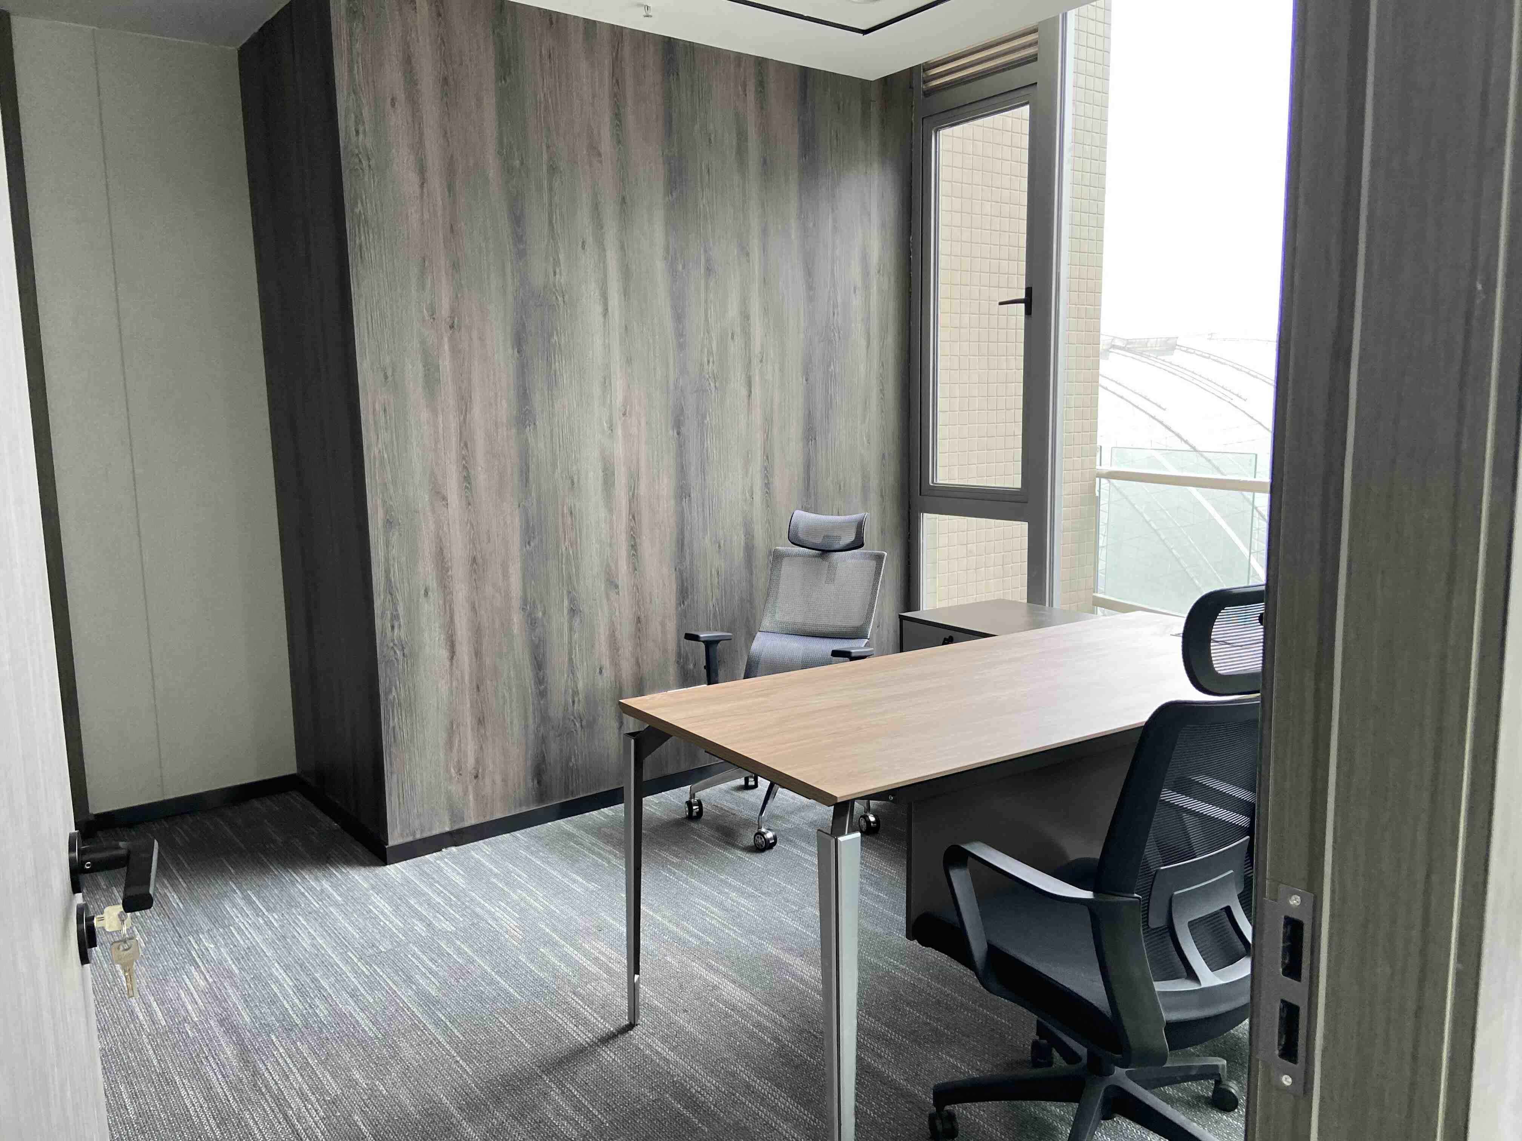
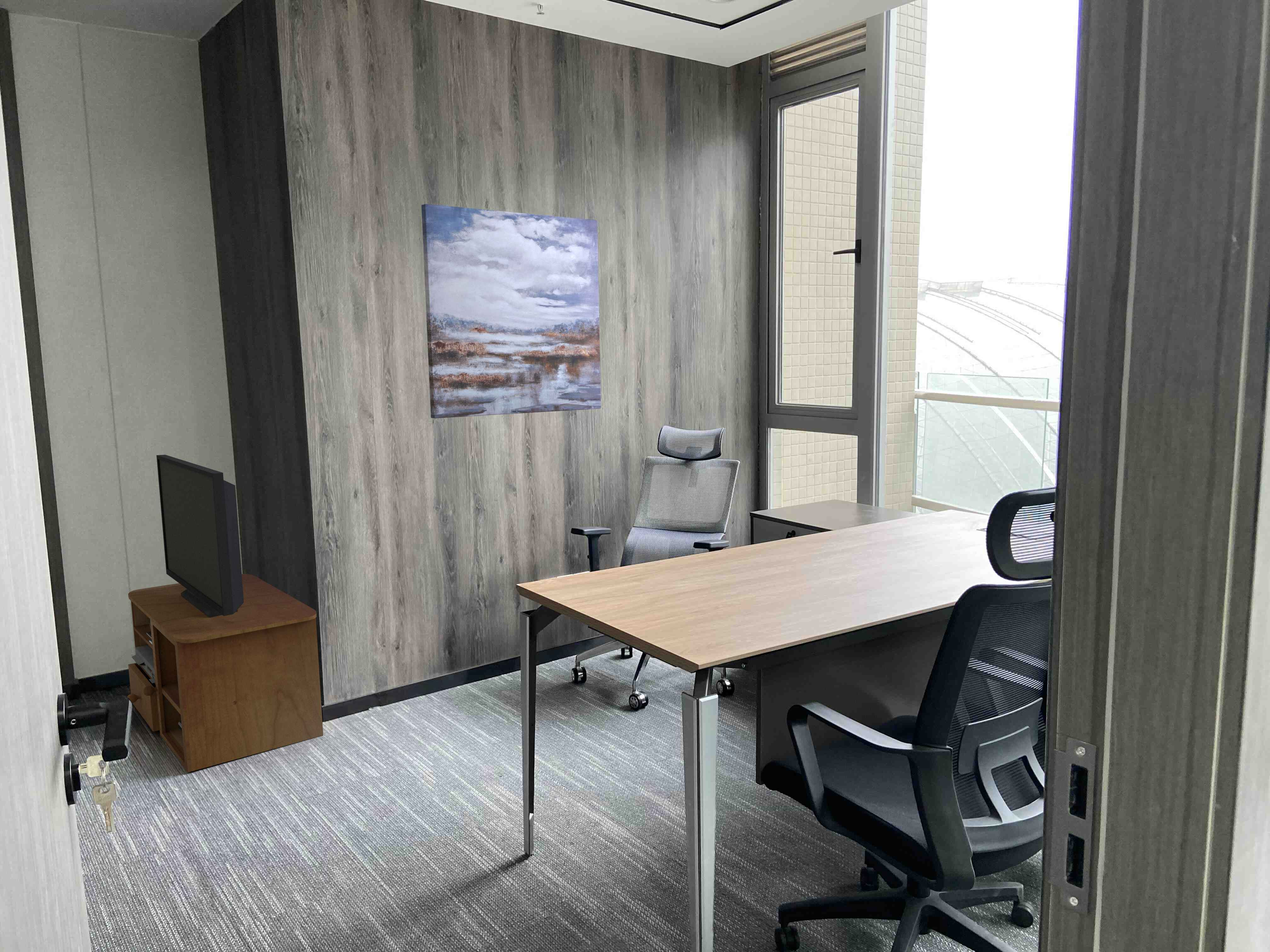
+ tv stand [127,454,323,773]
+ wall art [421,204,601,419]
